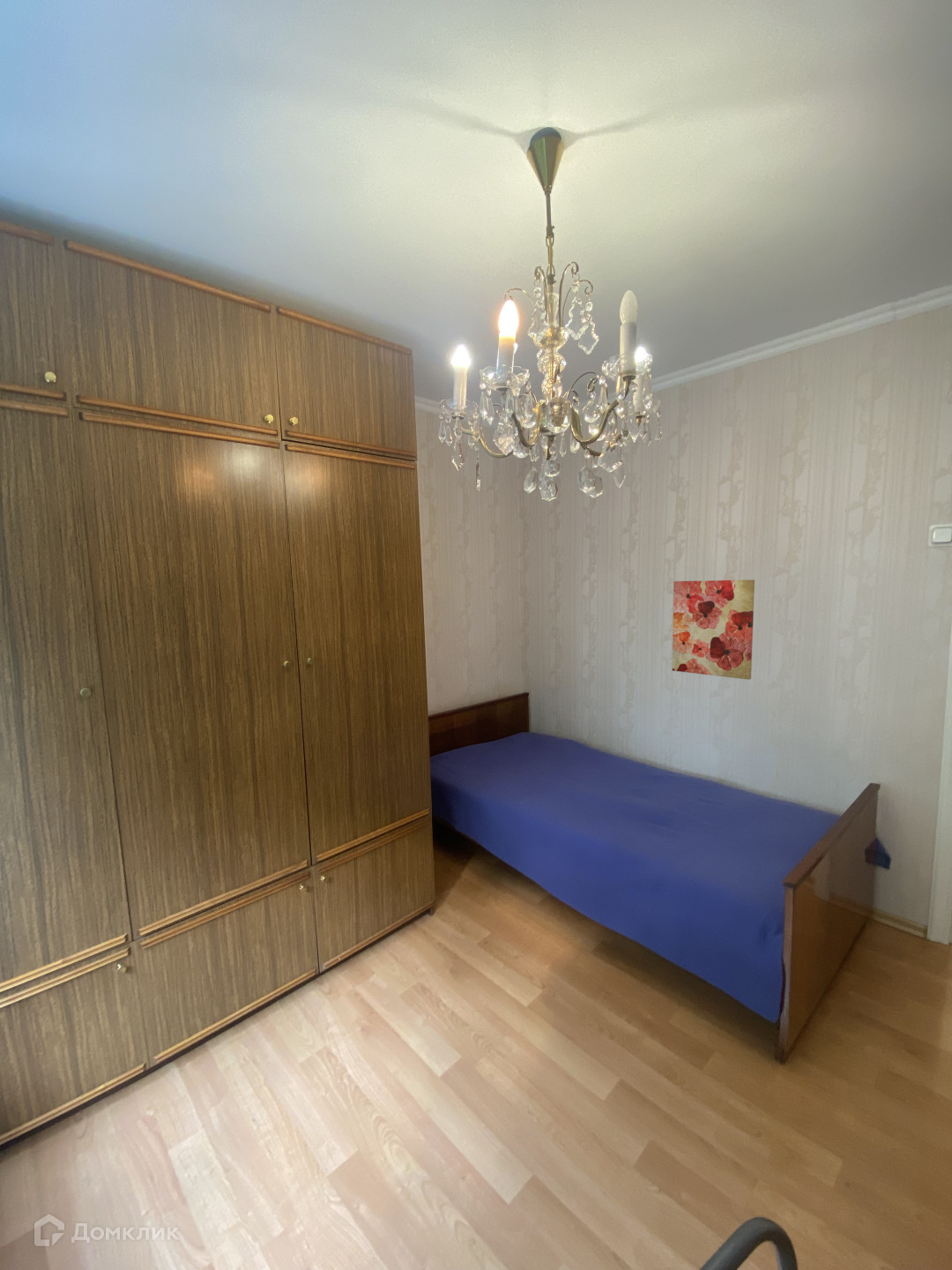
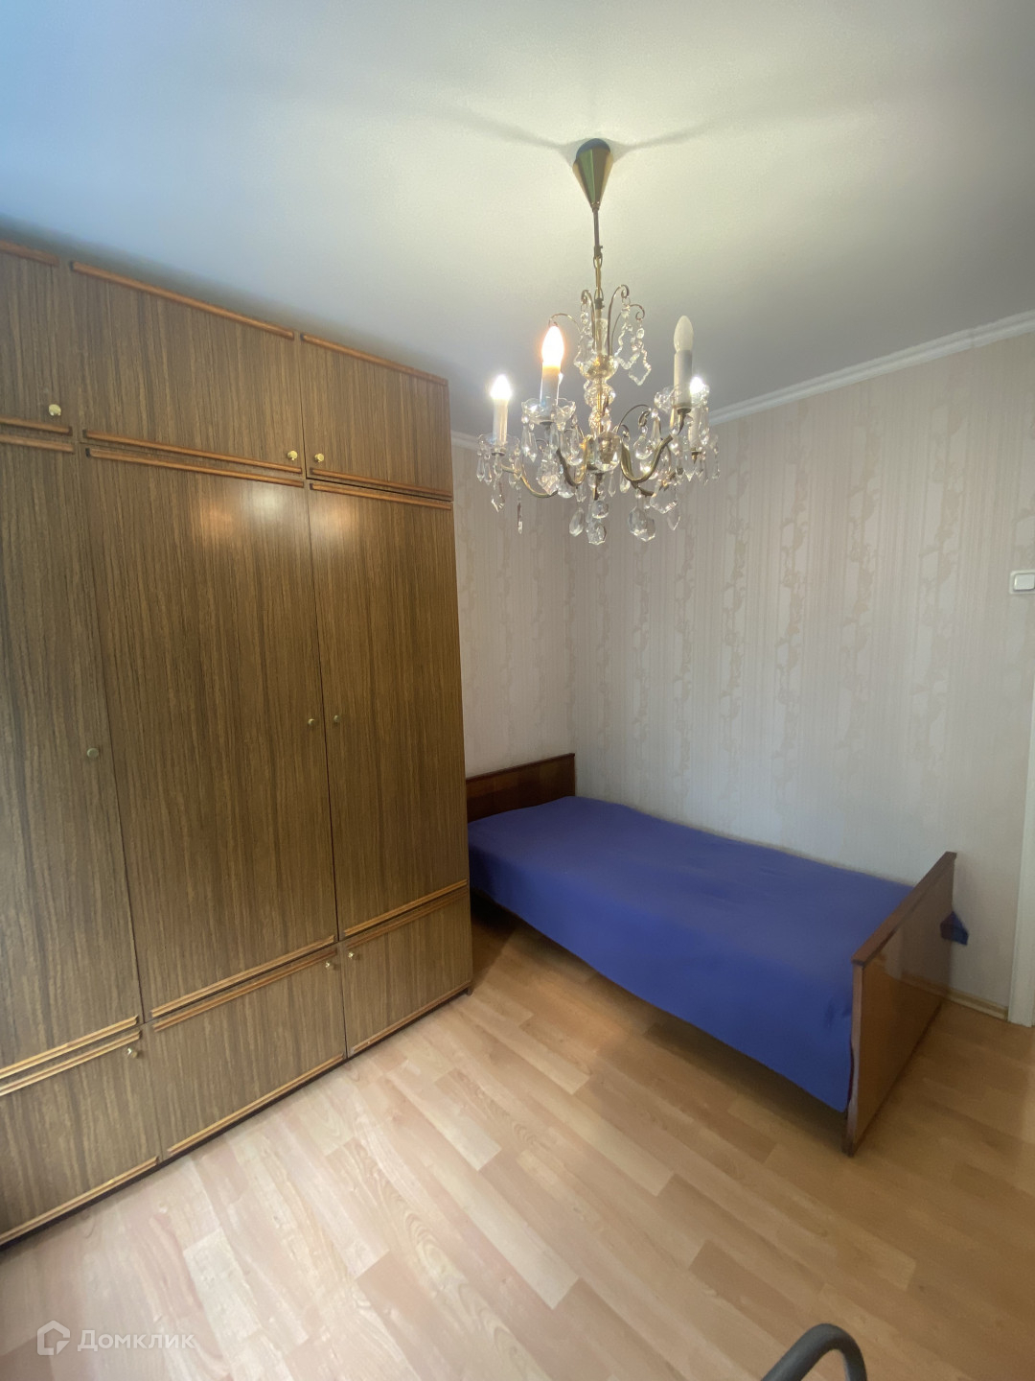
- wall art [672,579,755,681]
